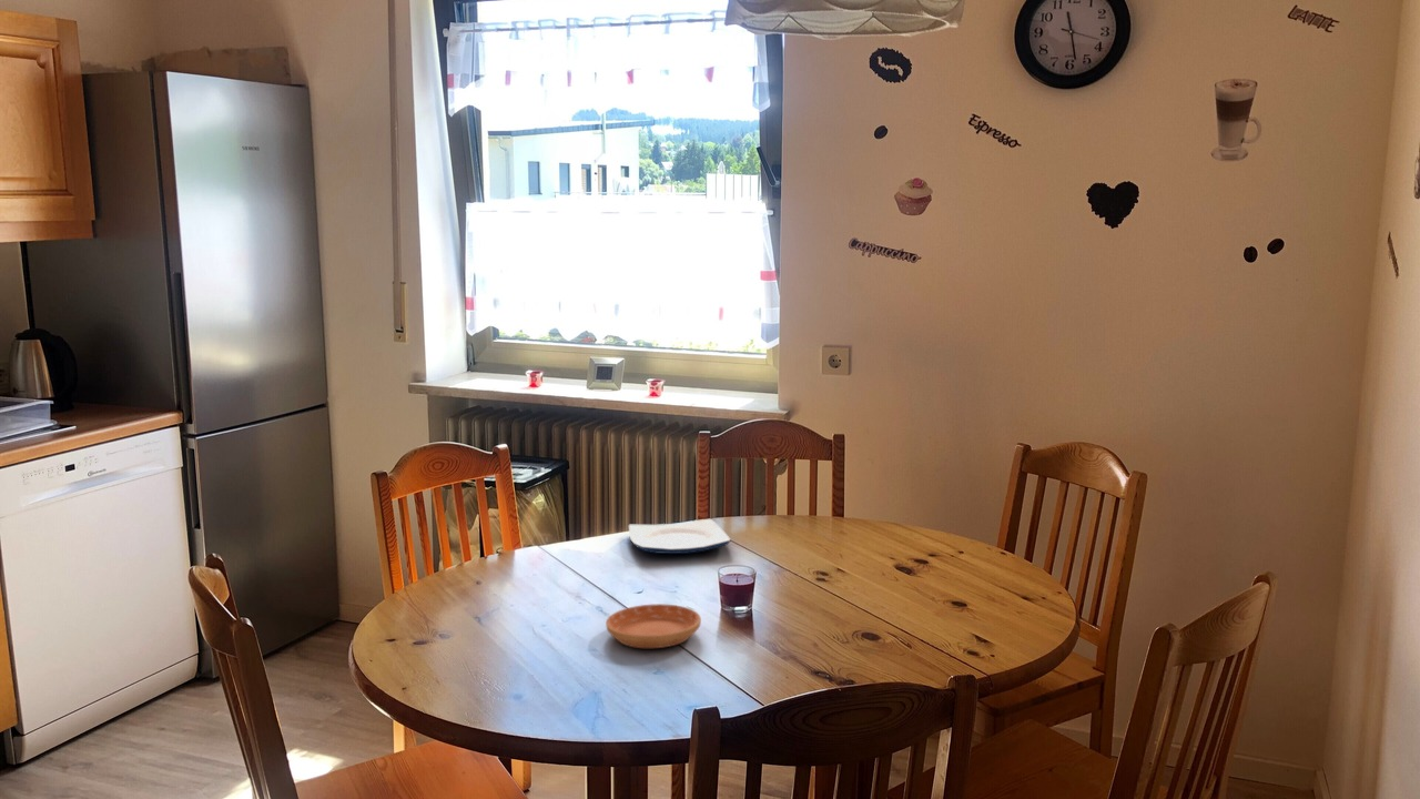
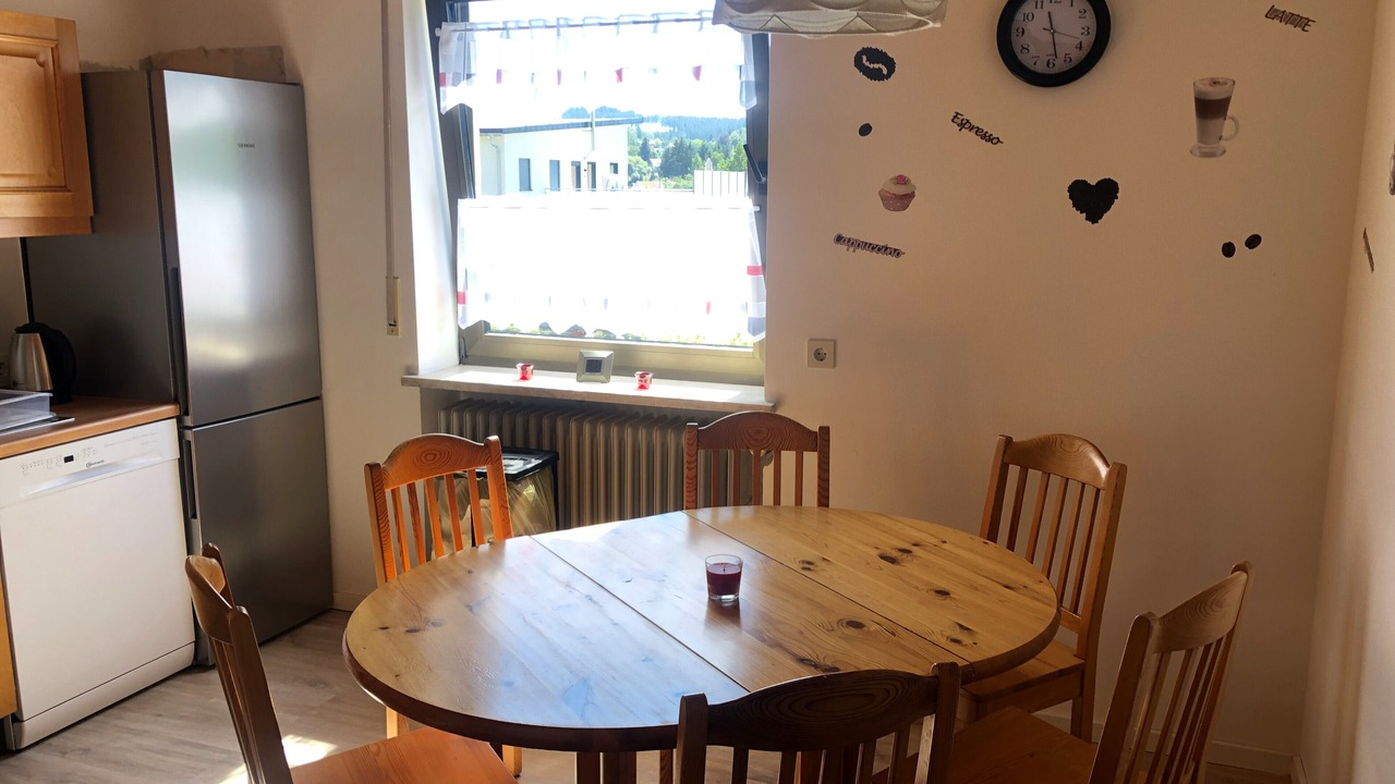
- plate [628,518,731,555]
- saucer [605,603,702,649]
